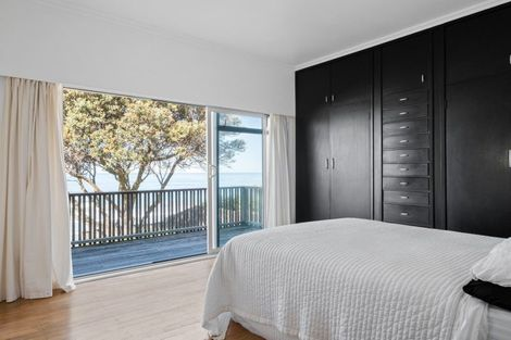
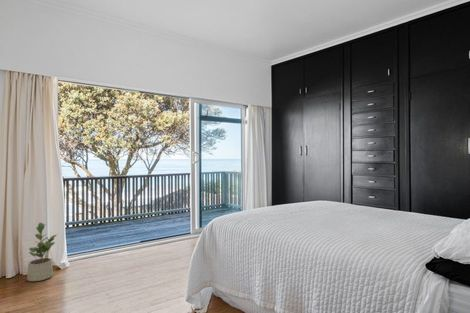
+ potted plant [26,222,58,282]
